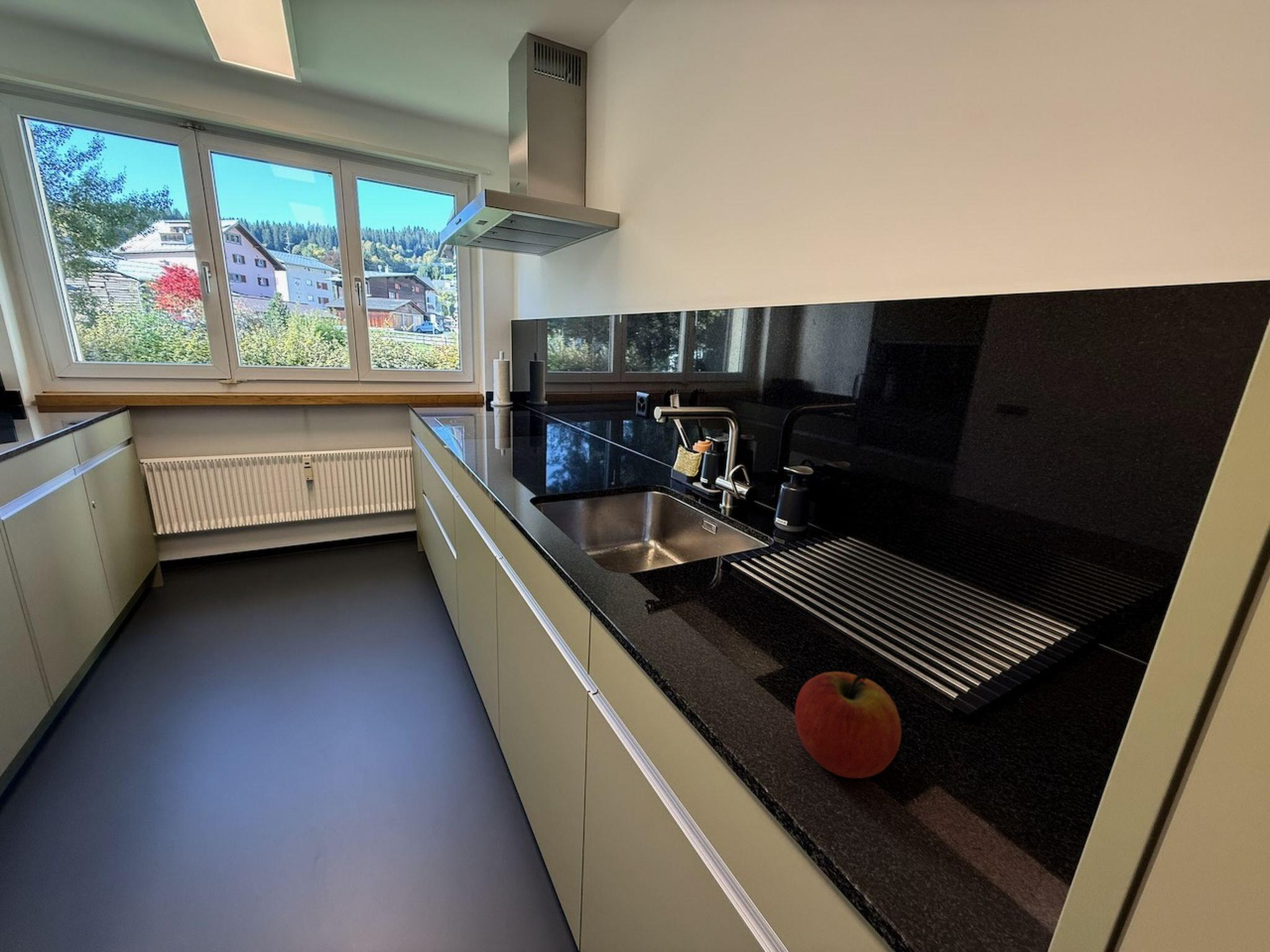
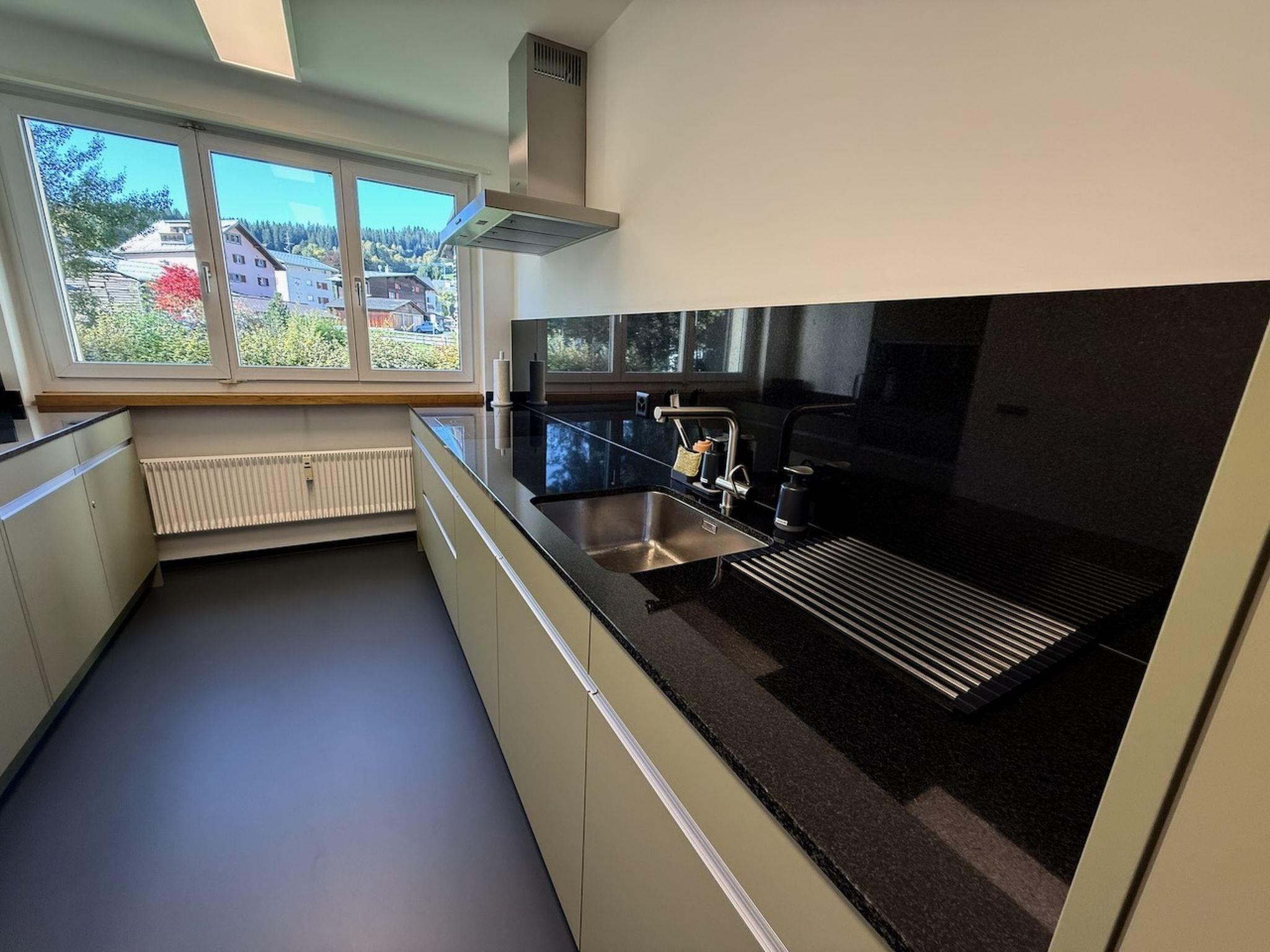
- apple [794,671,902,779]
